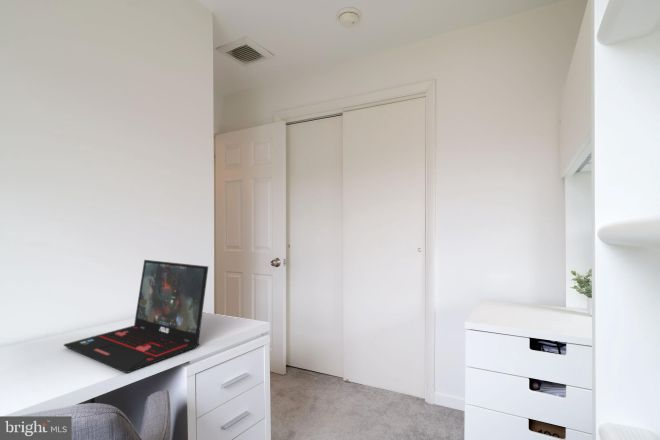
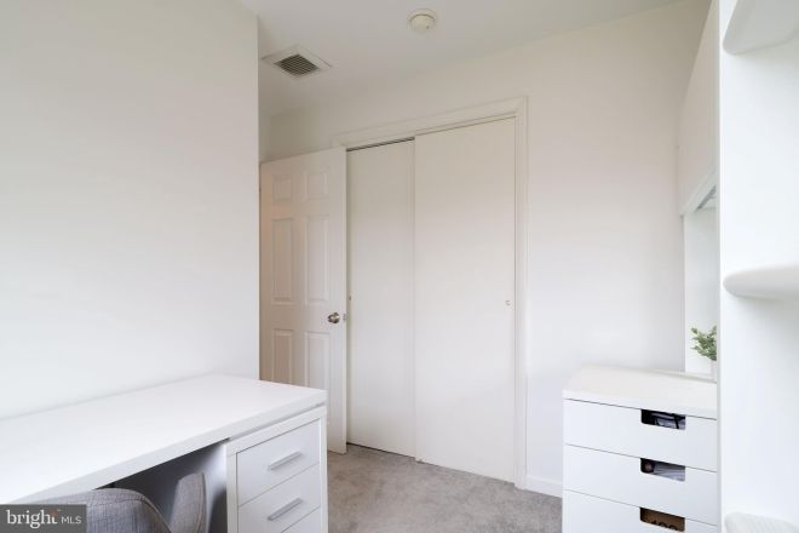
- laptop [63,259,209,374]
